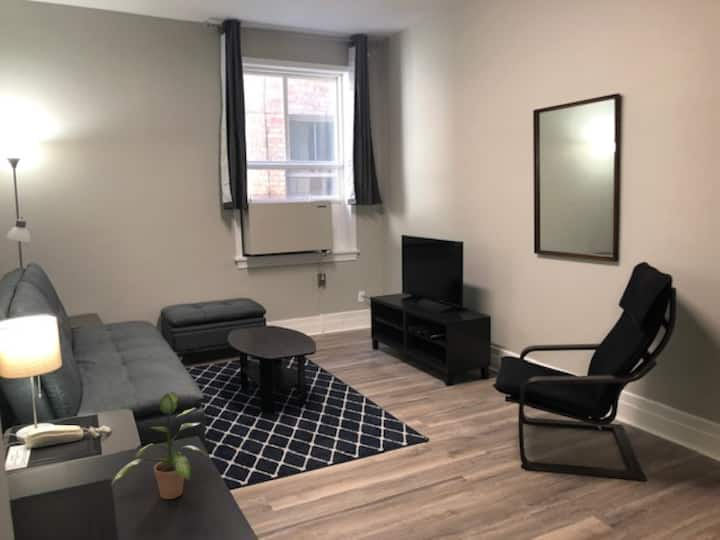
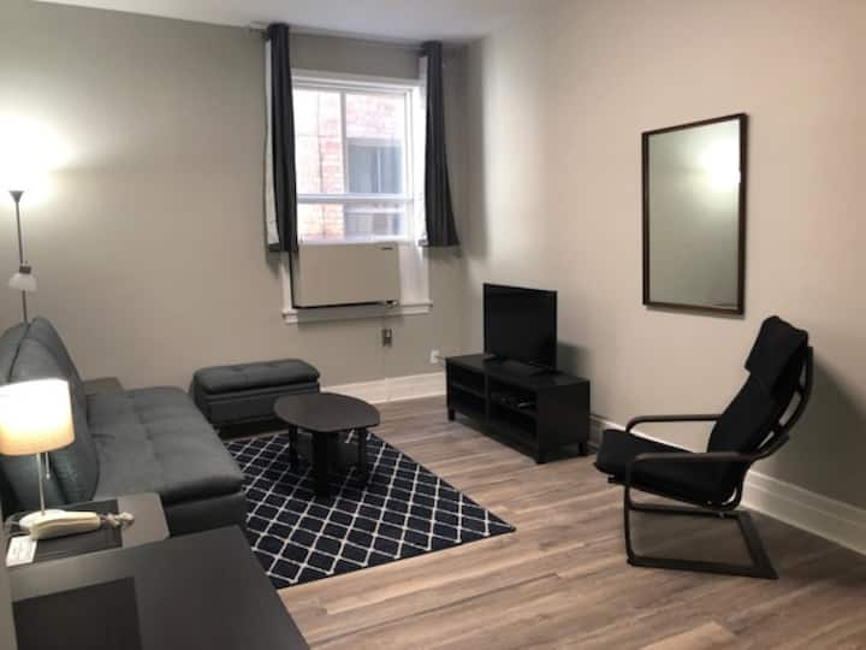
- potted plant [111,391,208,500]
